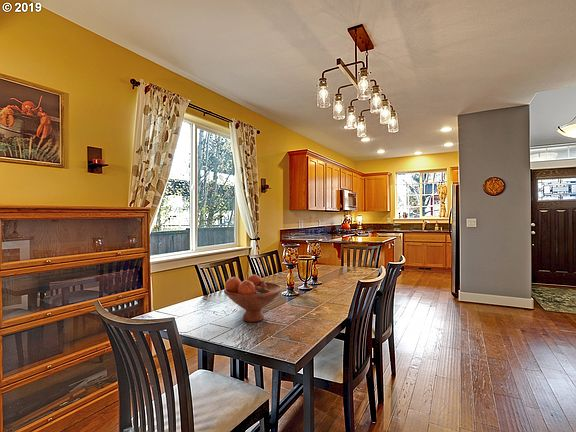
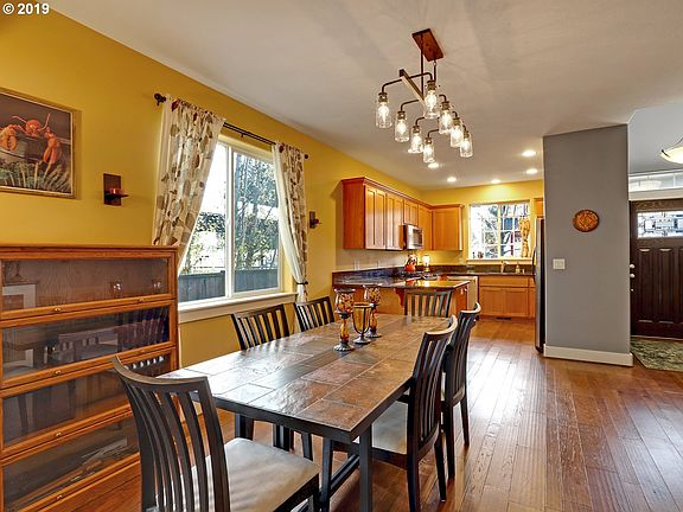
- fruit bowl [223,273,283,323]
